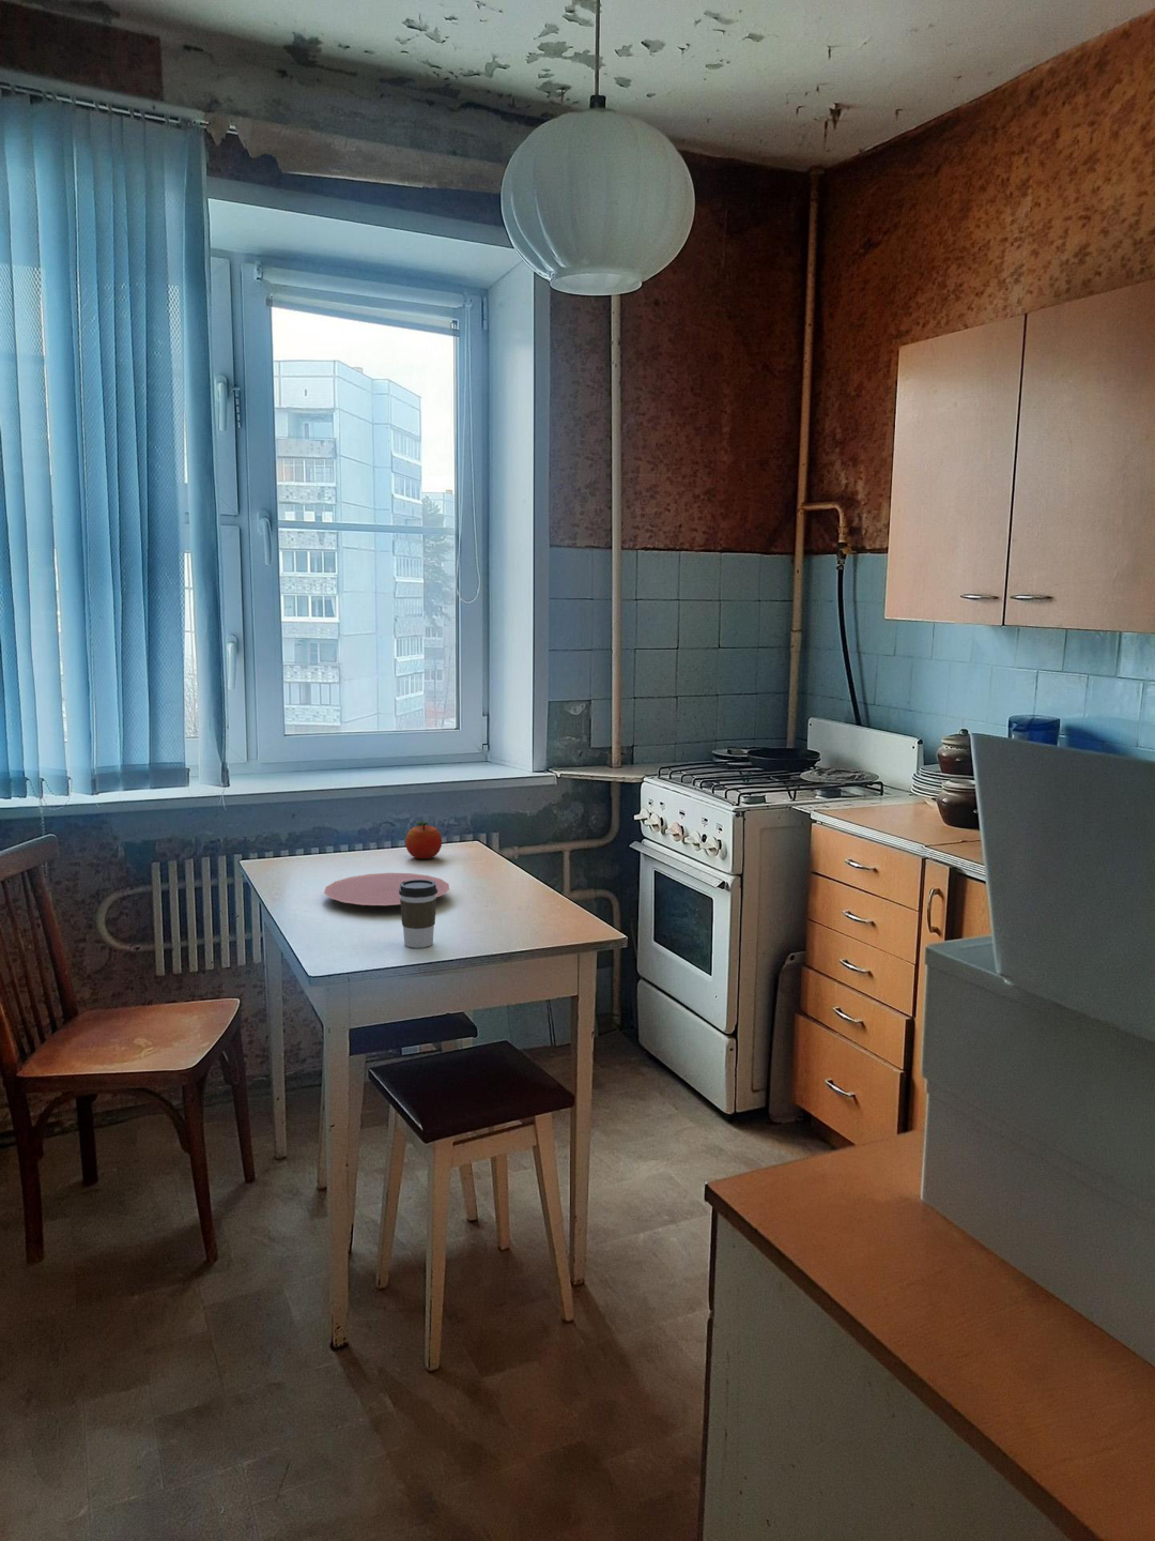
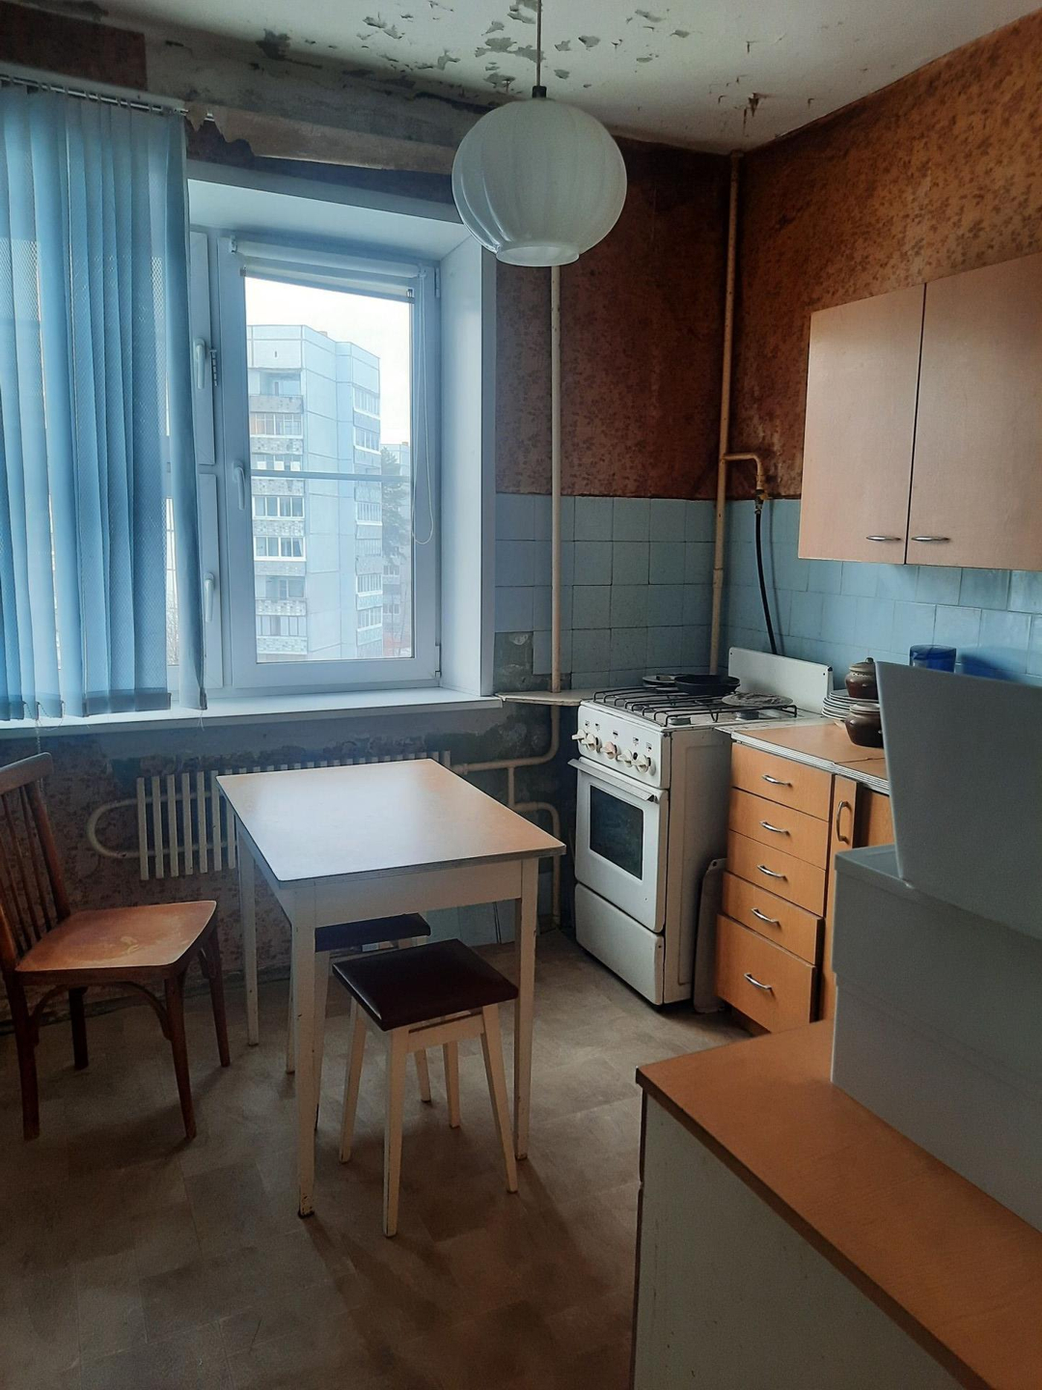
- fruit [404,820,443,860]
- plate [323,872,450,906]
- coffee cup [399,880,438,949]
